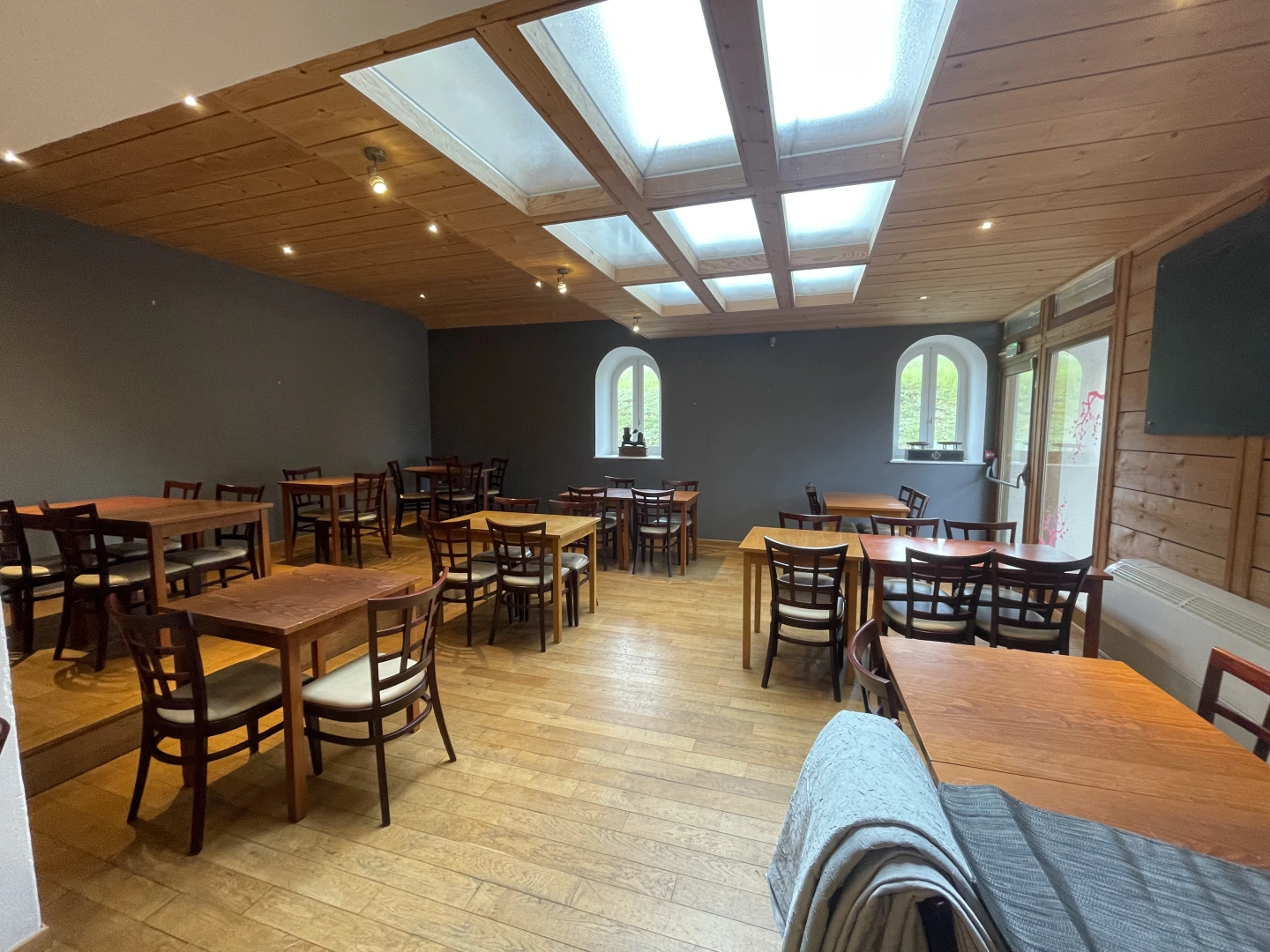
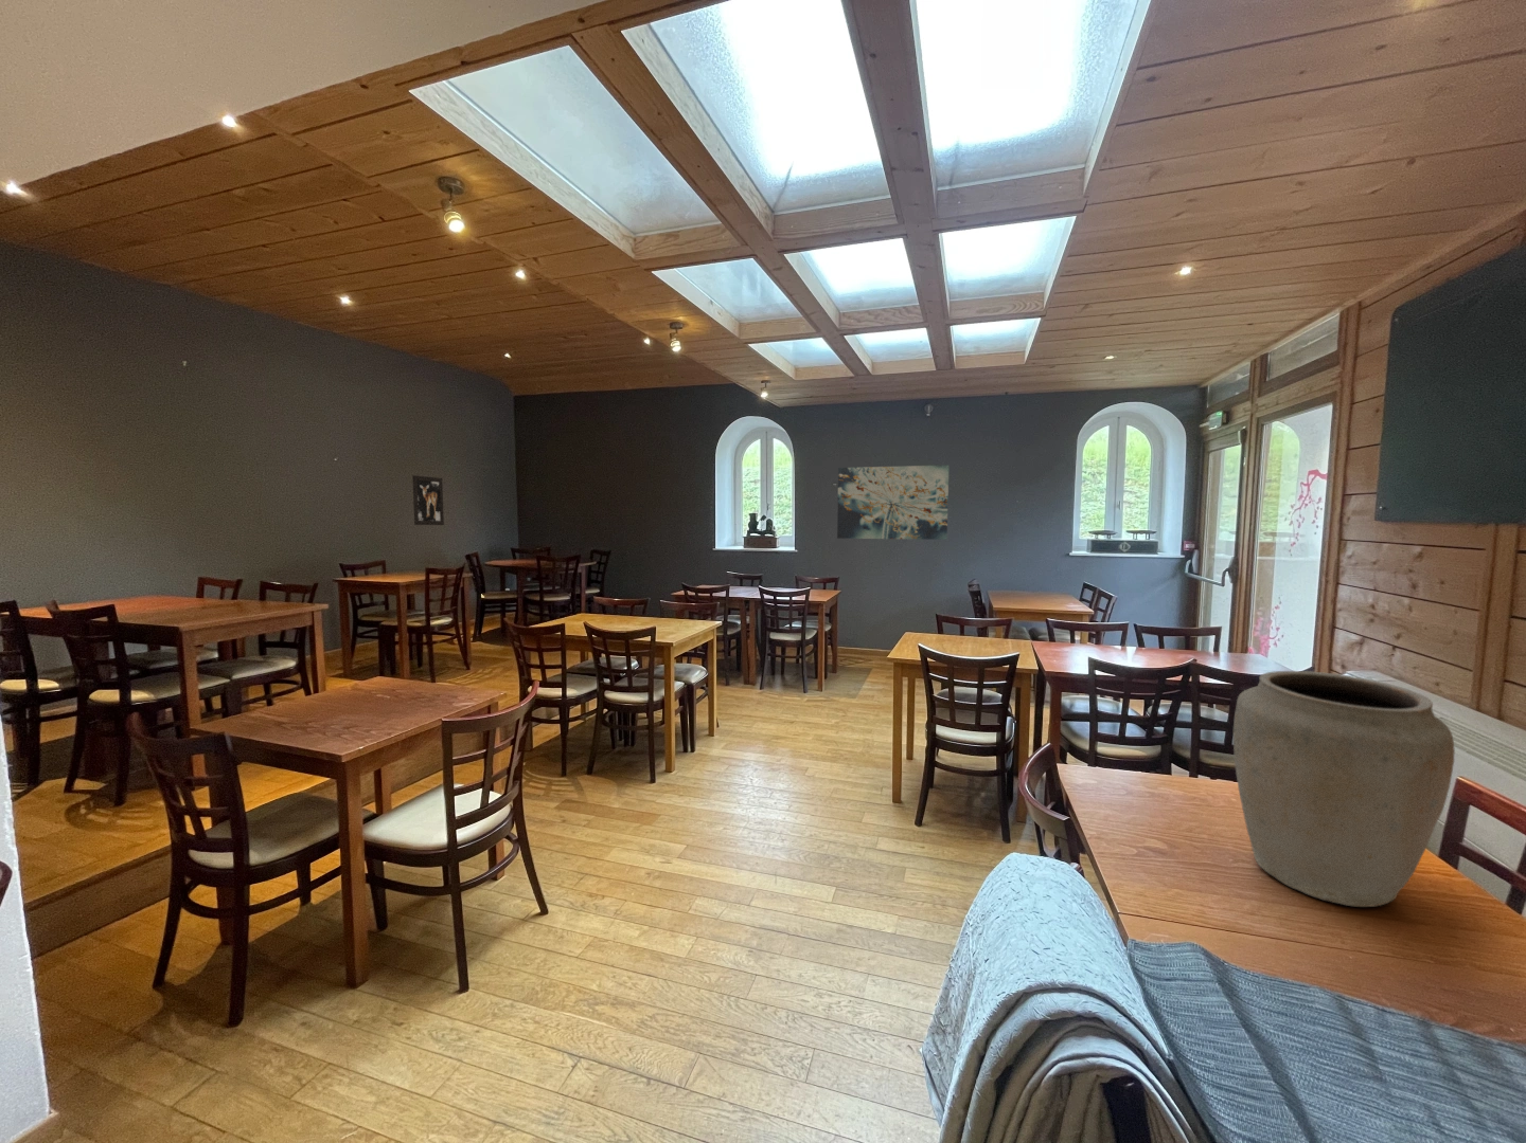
+ wall art [836,463,949,540]
+ vase [1233,670,1456,908]
+ wall art [411,474,445,526]
